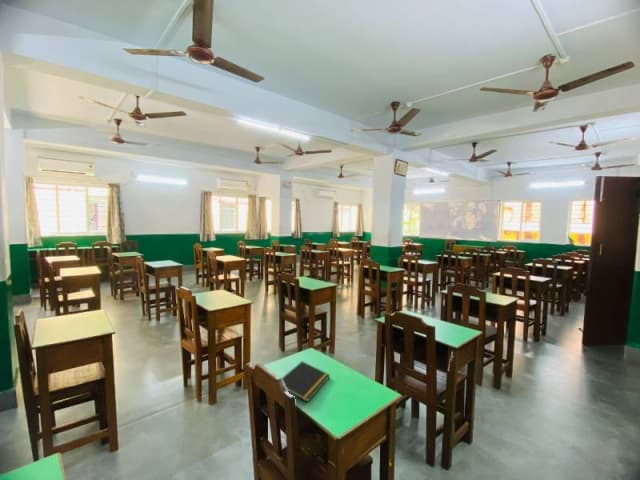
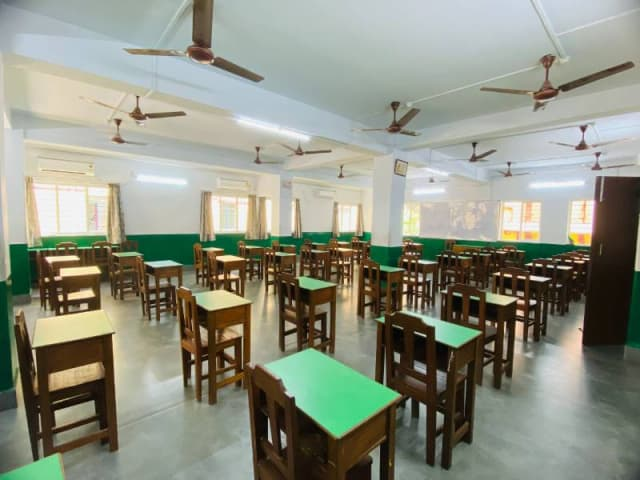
- notepad [281,360,331,403]
